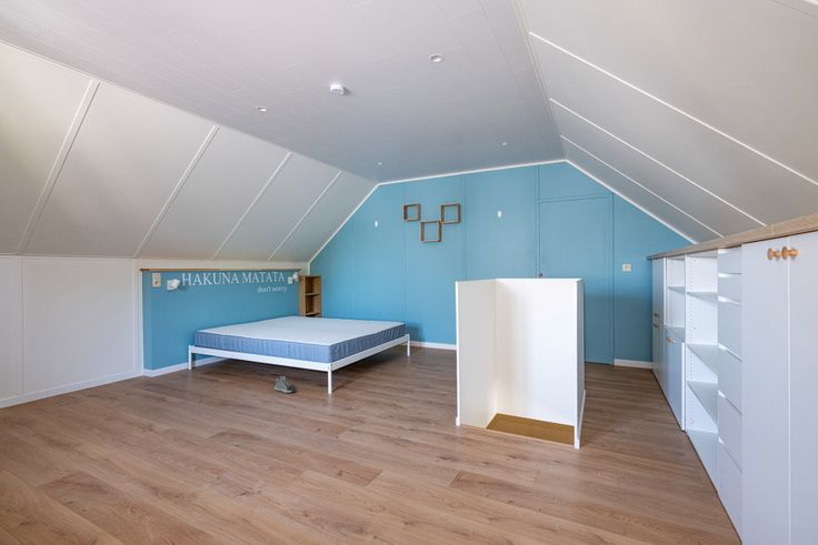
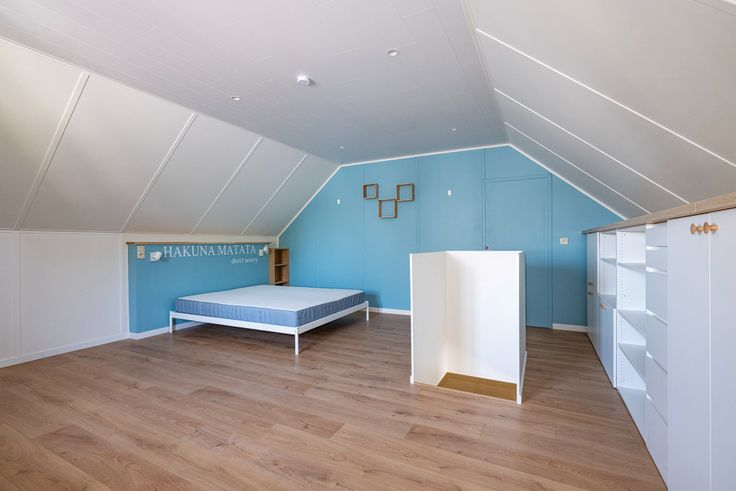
- sneaker [273,373,298,394]
